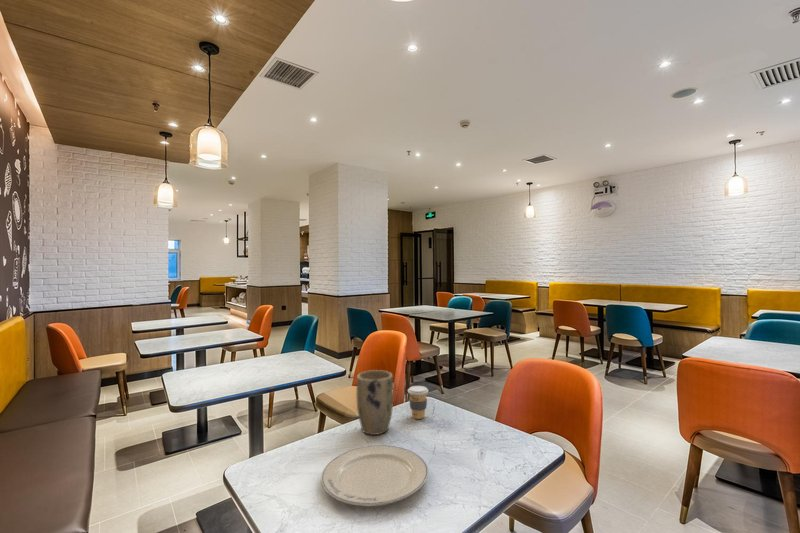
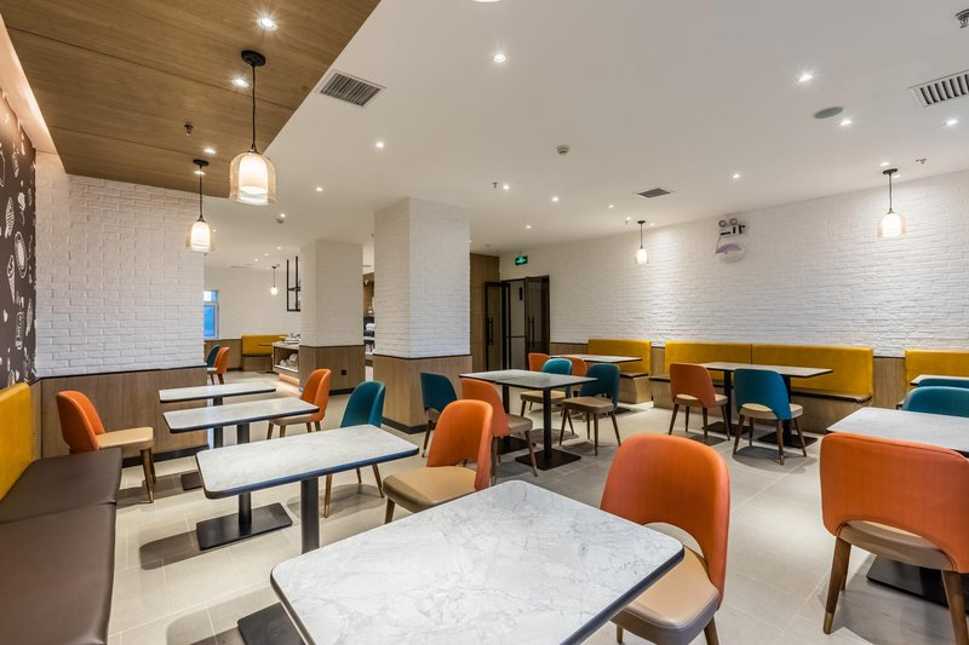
- chinaware [320,444,429,507]
- plant pot [355,369,394,436]
- coffee cup [407,385,429,420]
